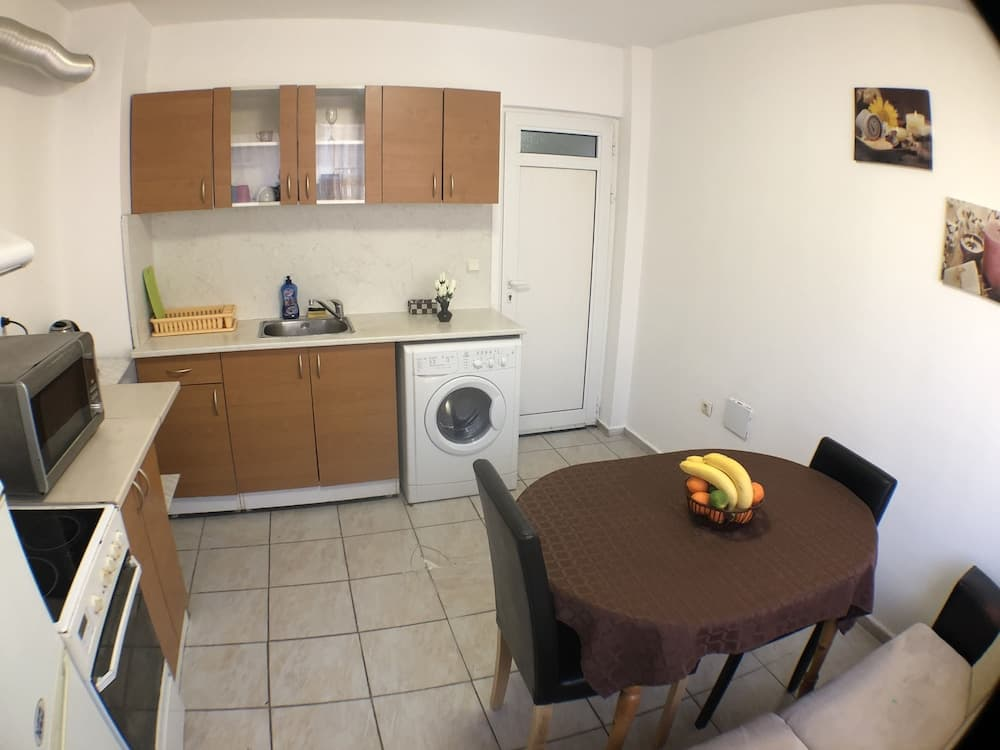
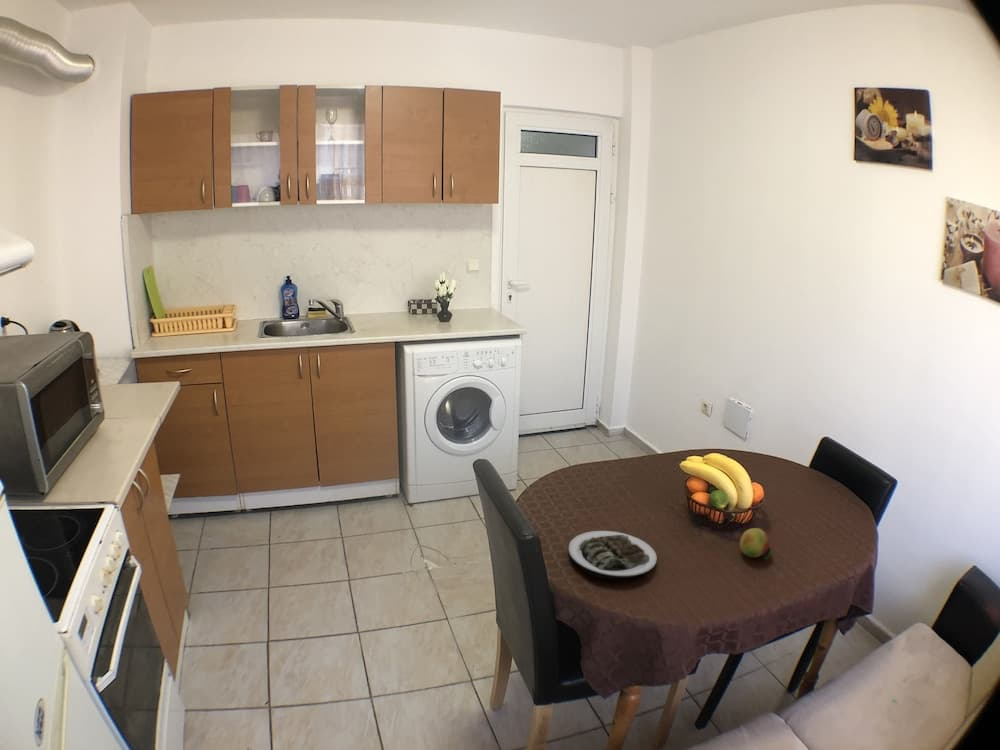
+ fruit [739,527,772,561]
+ plate [568,530,658,580]
